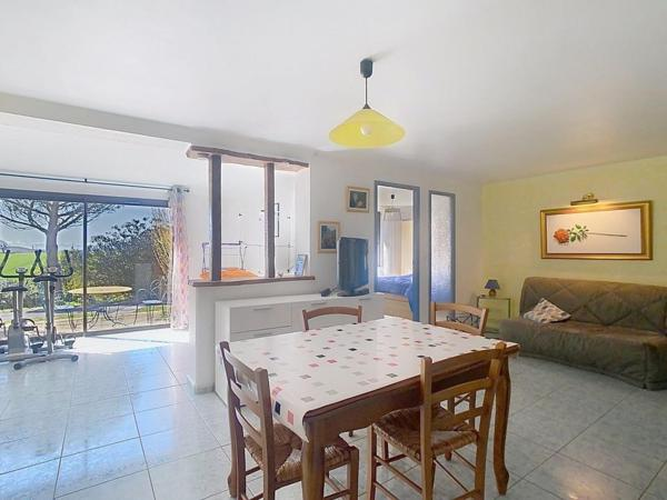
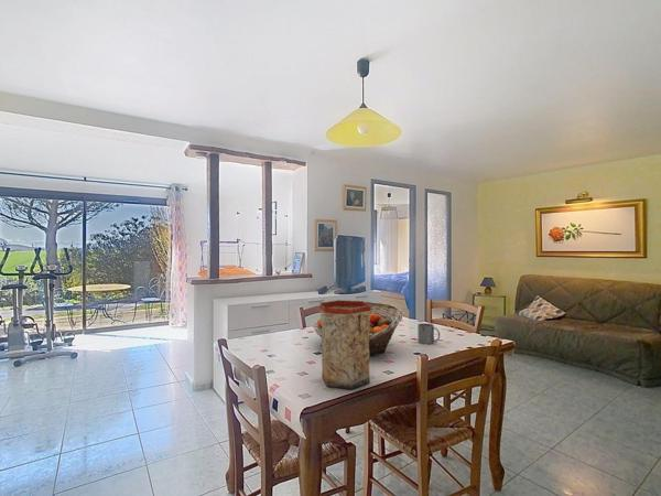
+ fruit basket [313,301,403,356]
+ vase [318,299,370,390]
+ mug [416,323,441,345]
